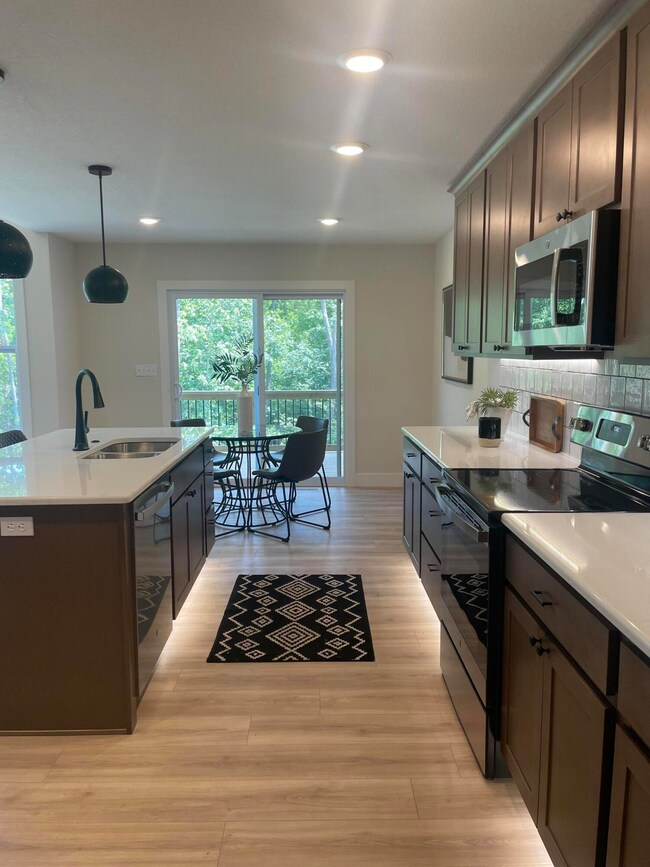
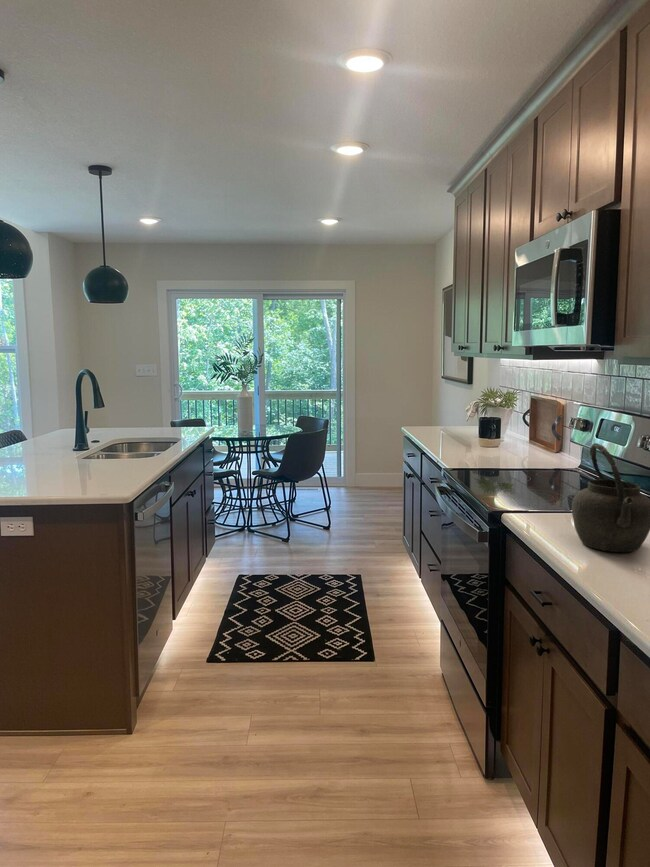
+ kettle [571,442,650,553]
